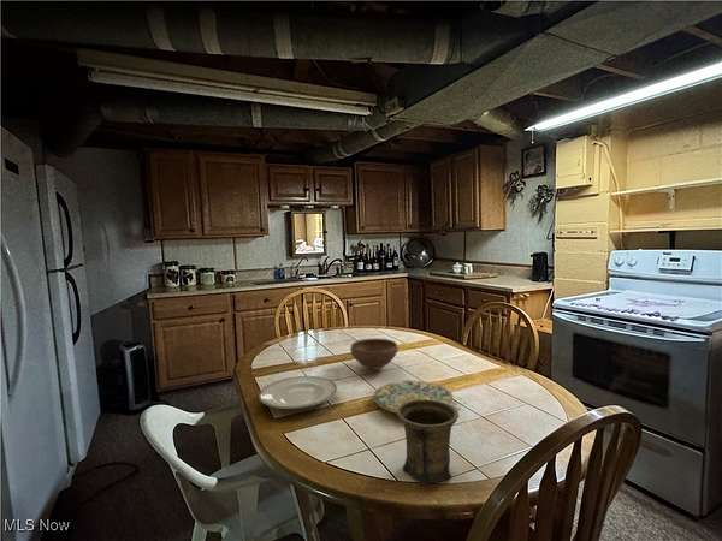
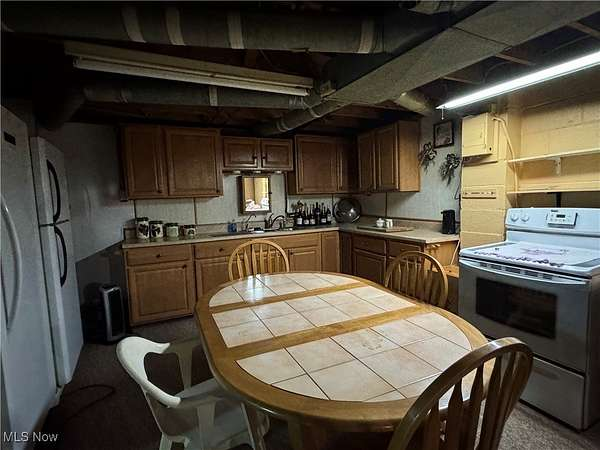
- mug [396,399,460,486]
- plate [258,375,338,410]
- plate [373,380,455,414]
- bowl [349,338,400,371]
